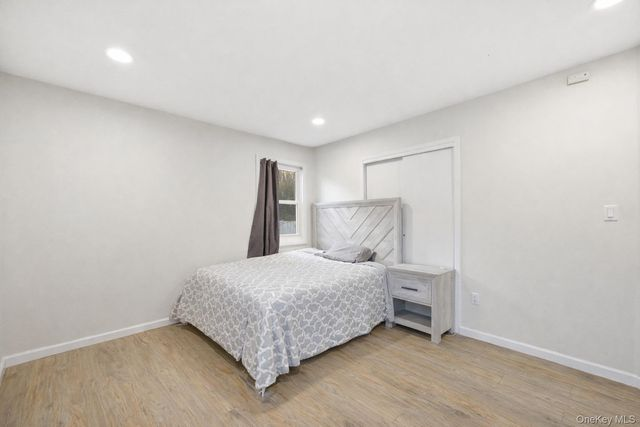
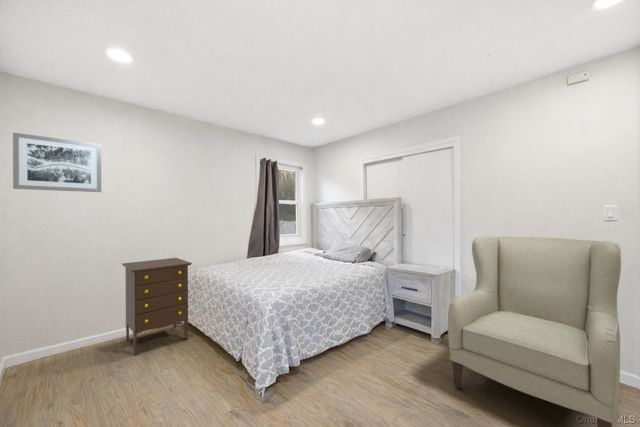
+ chair [447,235,622,427]
+ dresser [121,257,193,356]
+ wall art [12,132,102,193]
